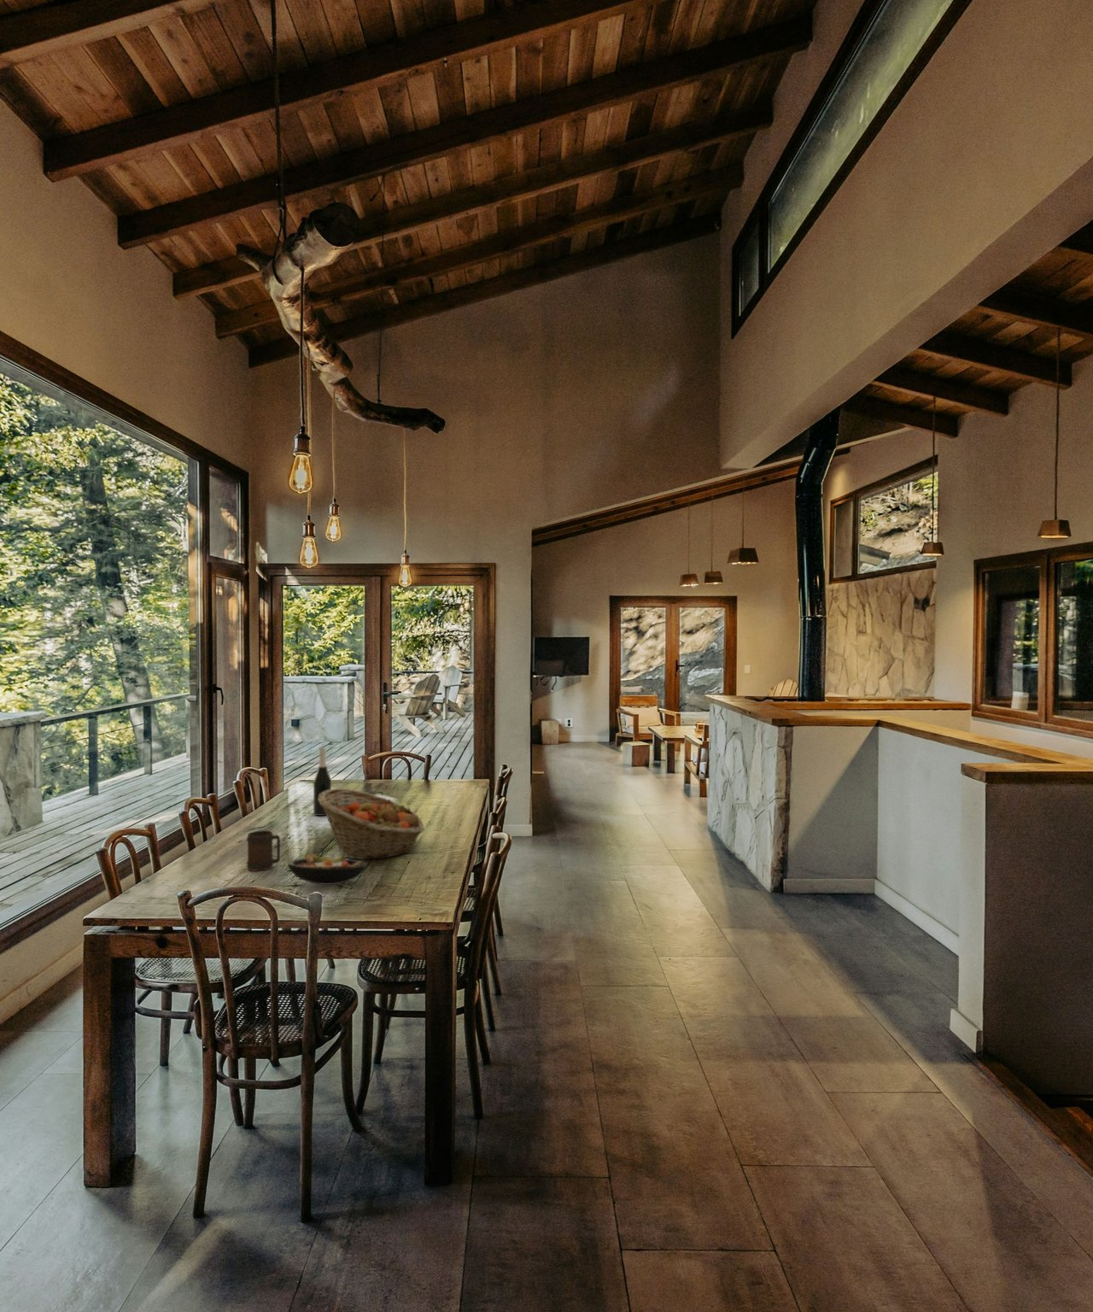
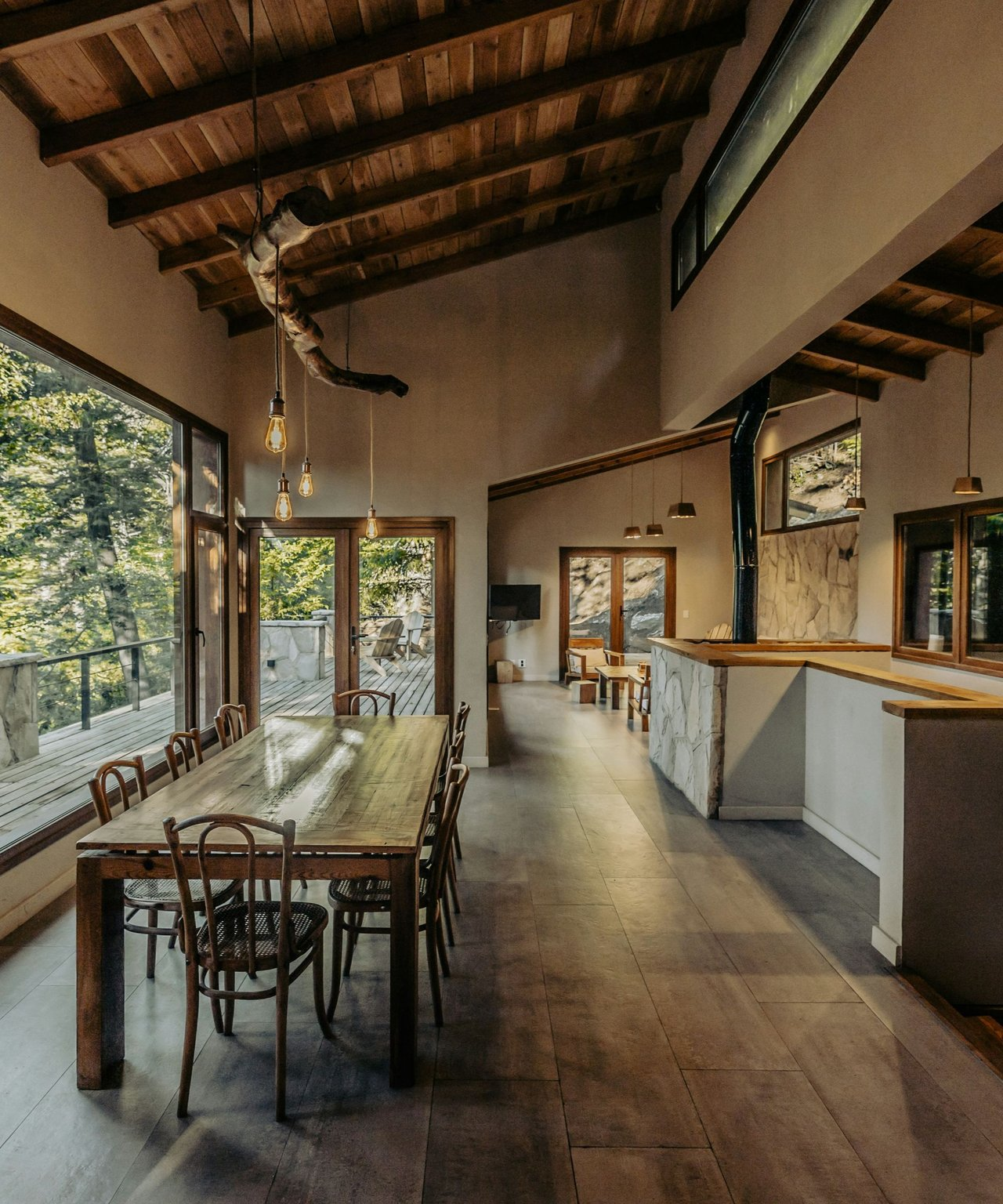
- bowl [287,853,367,886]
- fruit basket [318,788,425,860]
- mug [246,829,281,872]
- wine bottle [313,748,332,816]
